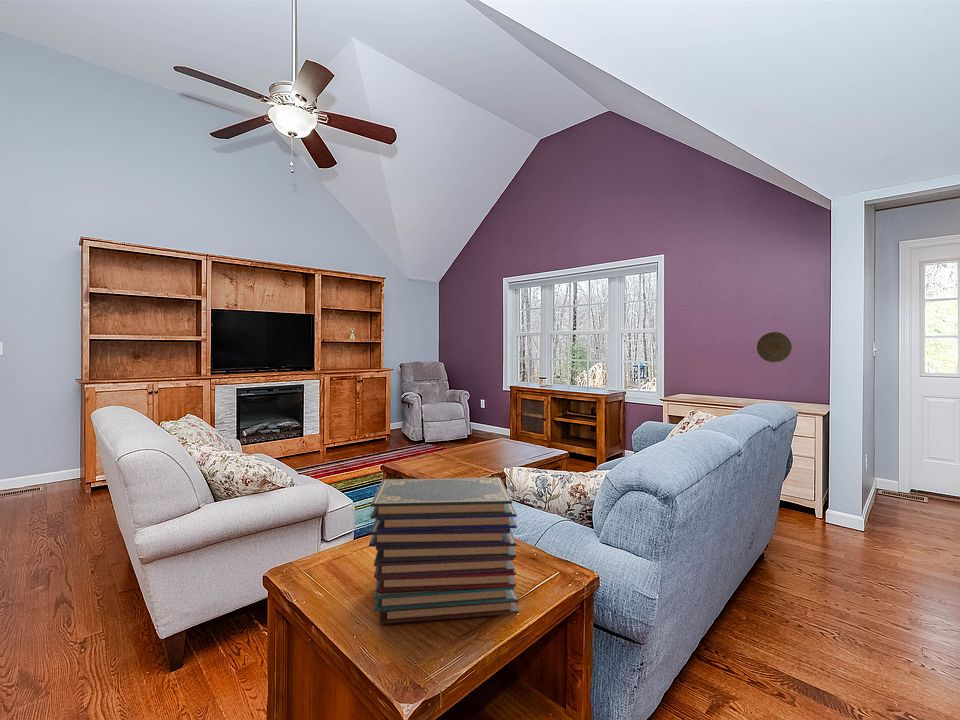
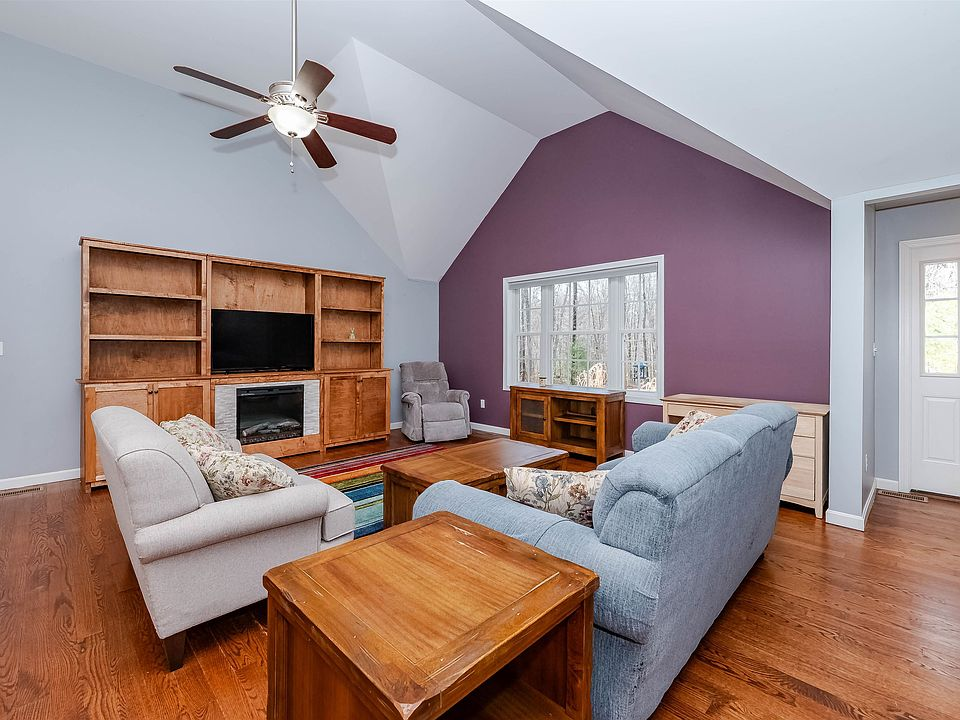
- decorative plate [756,331,793,363]
- book stack [368,477,519,625]
